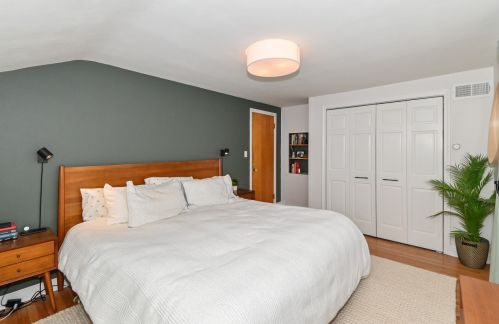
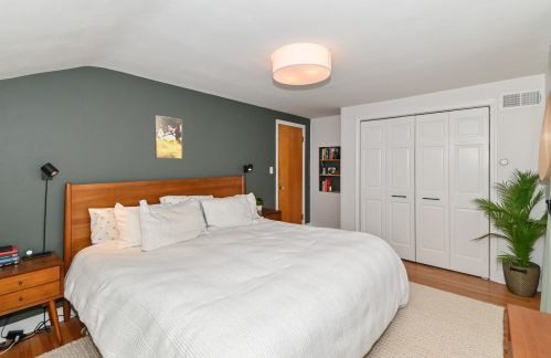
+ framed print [153,114,184,160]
